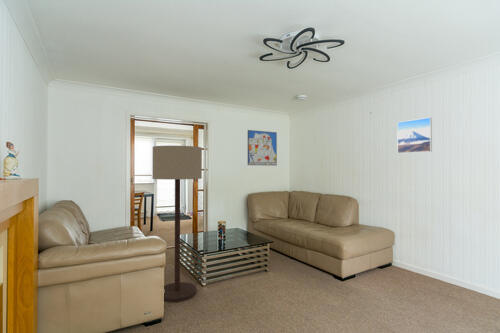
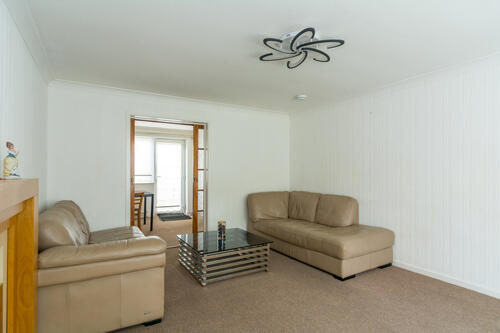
- wall art [247,129,278,166]
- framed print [396,116,433,154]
- floor lamp [152,145,203,303]
